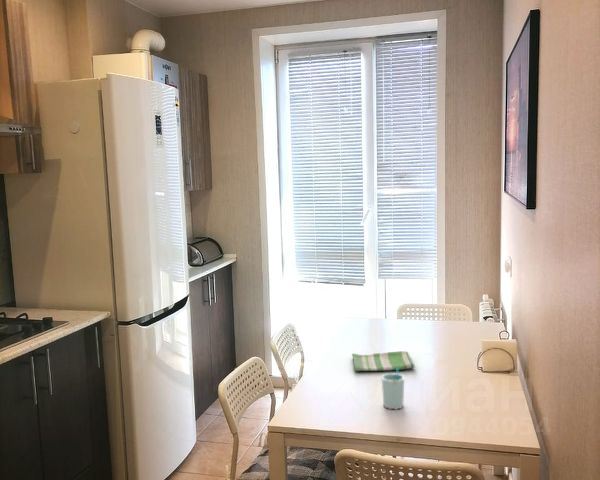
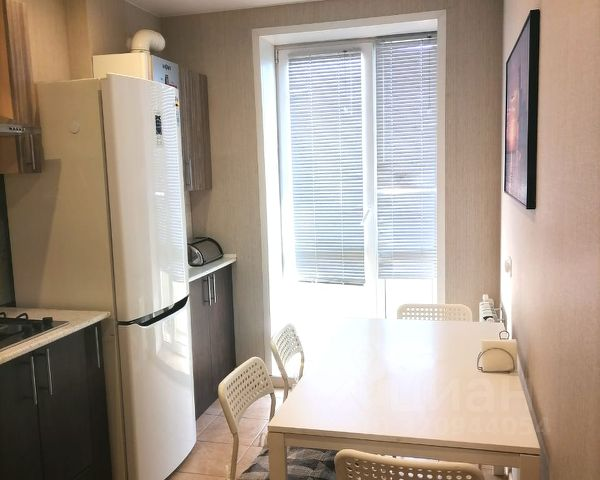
- dish towel [351,350,416,372]
- cup [381,369,405,411]
